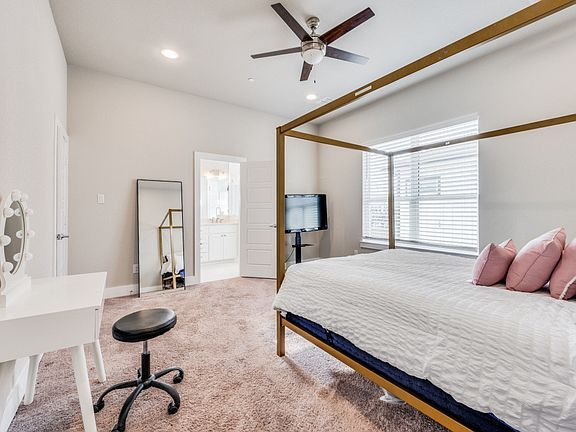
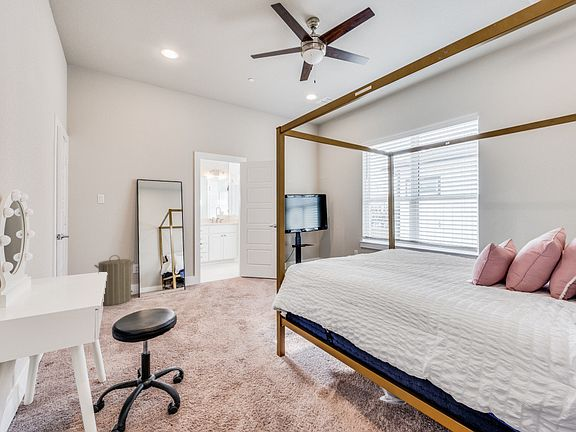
+ laundry hamper [93,254,135,306]
